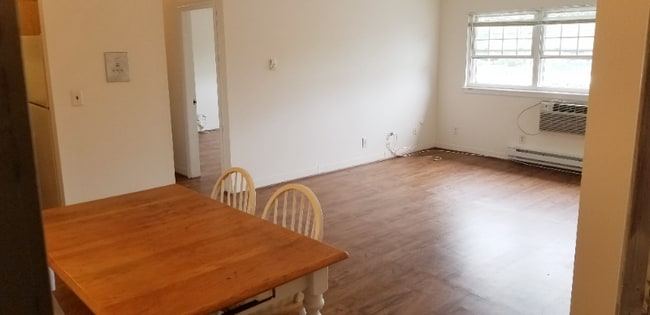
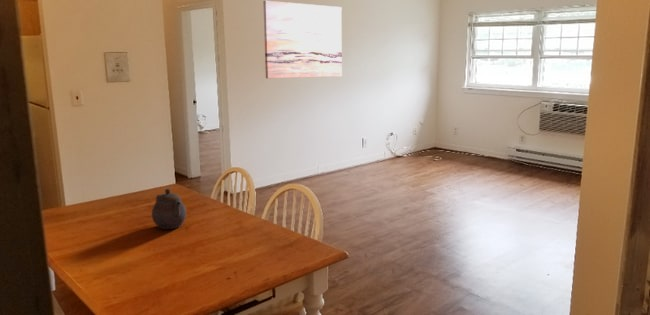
+ wall art [262,0,343,79]
+ teapot [151,188,187,230]
